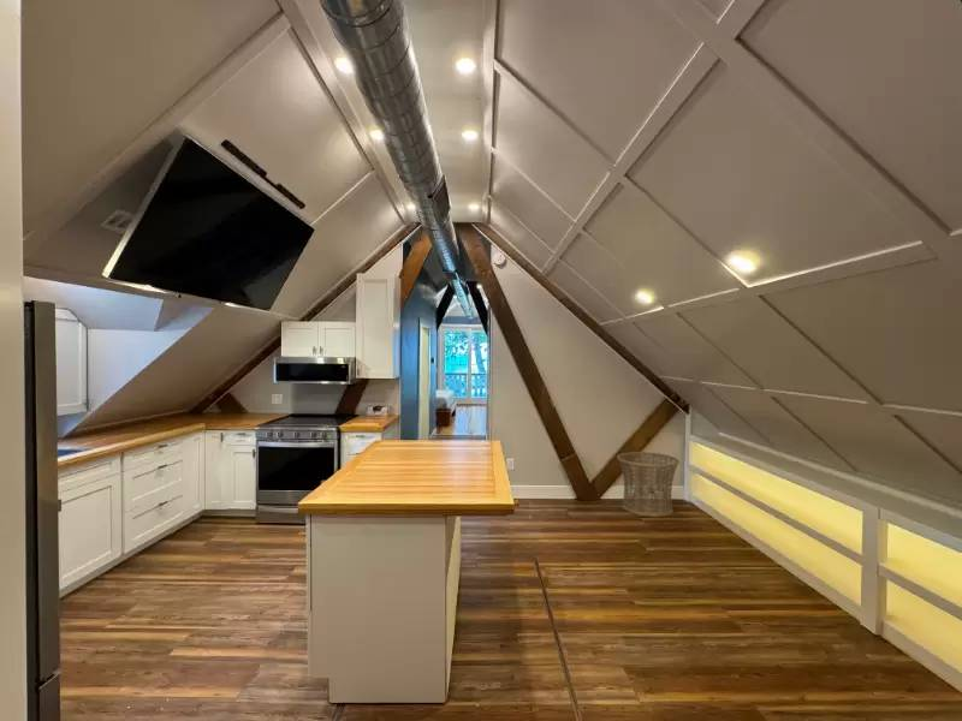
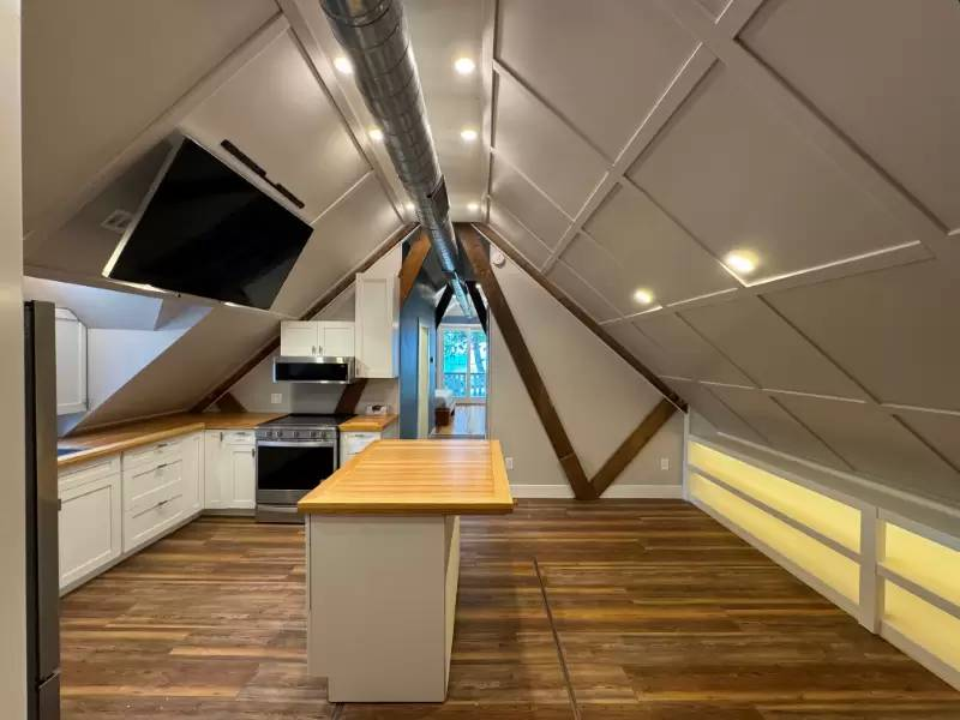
- basket [616,451,681,518]
